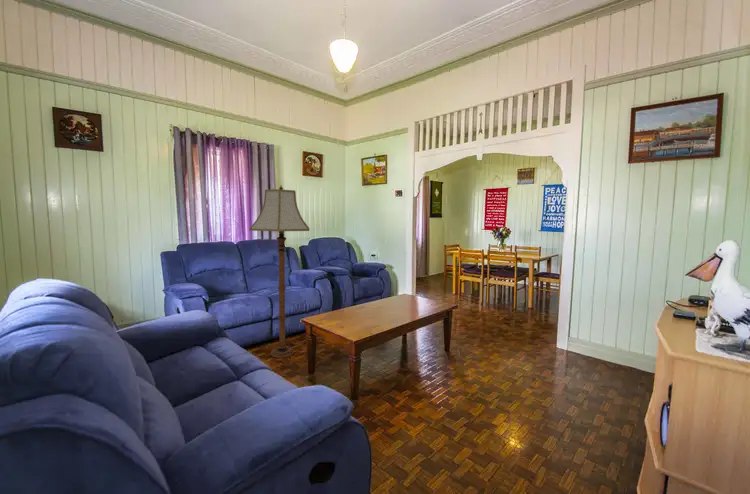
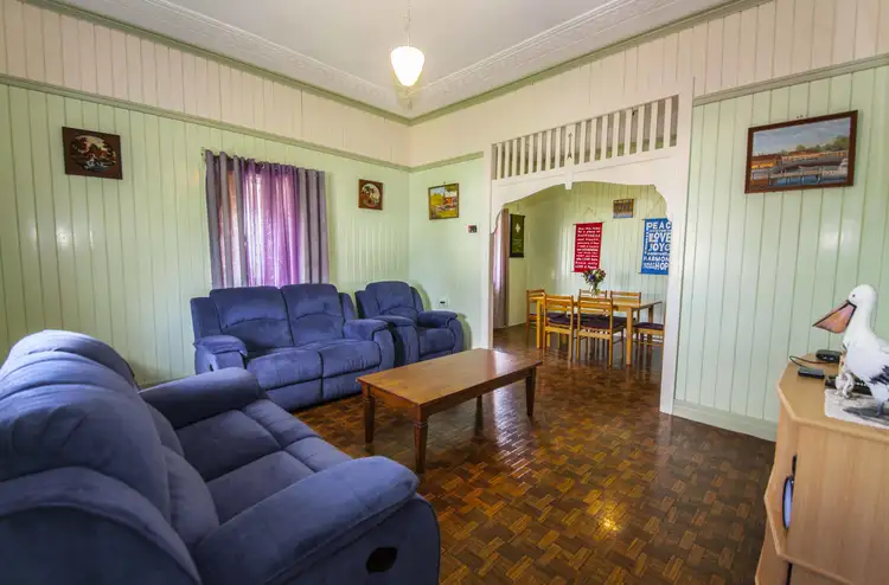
- floor lamp [248,184,310,359]
